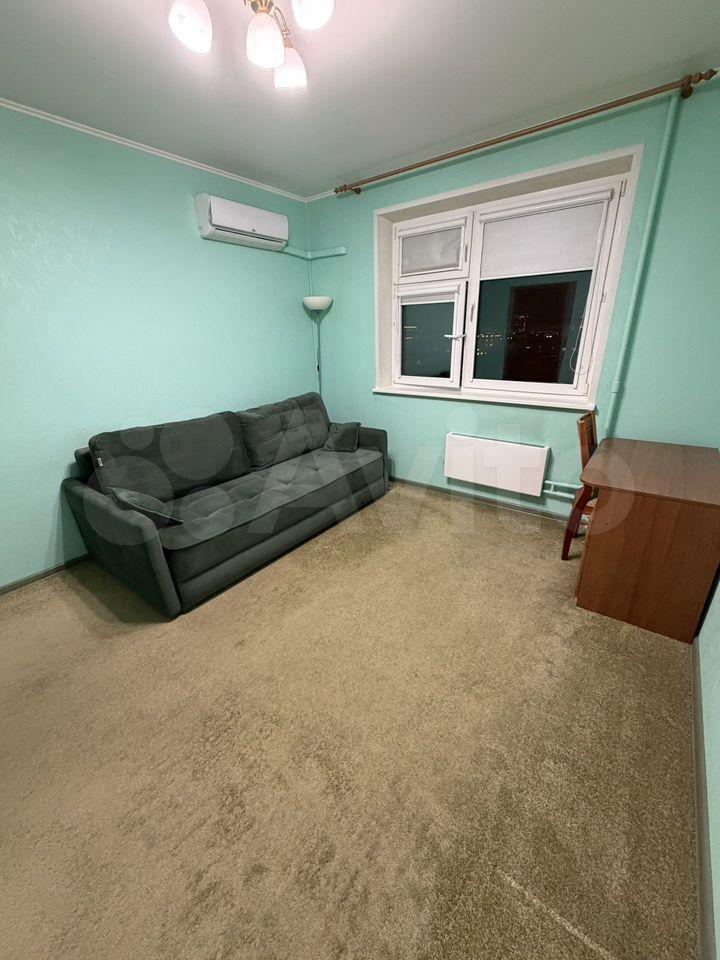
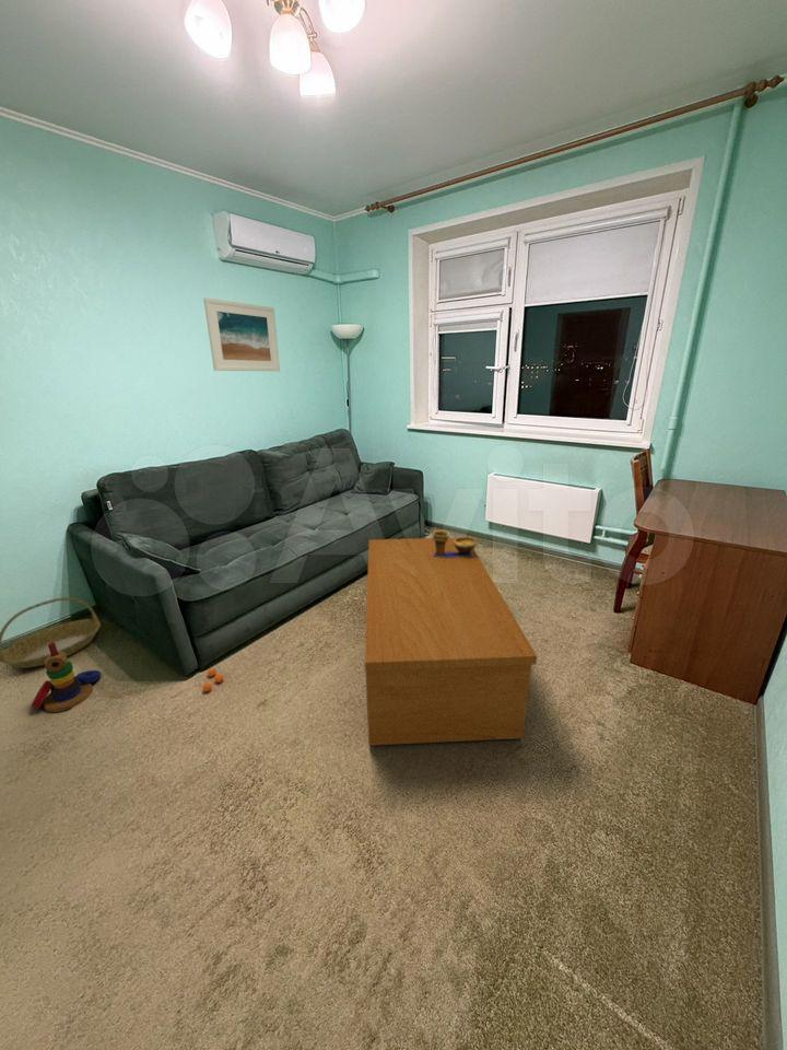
+ stacking toy [31,642,102,713]
+ ball [202,667,224,692]
+ decorative bowl [432,529,478,557]
+ basket [0,596,102,669]
+ coffee table [364,536,538,746]
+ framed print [202,296,281,372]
